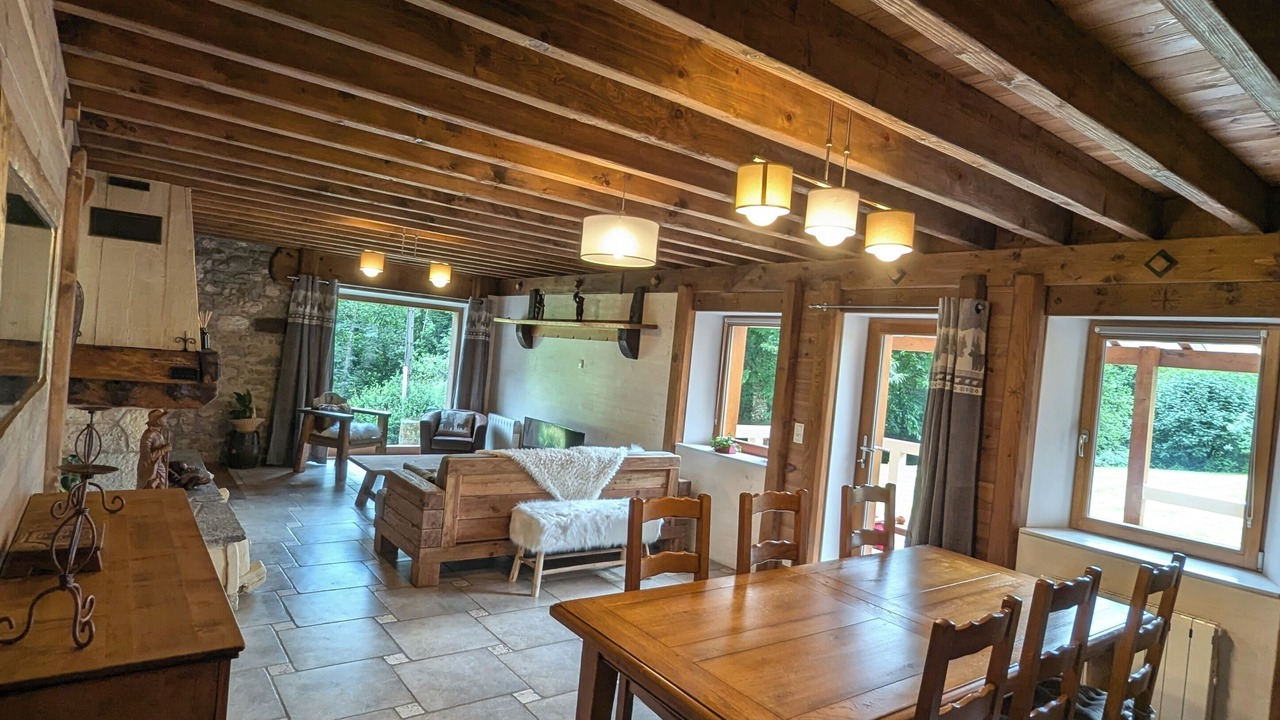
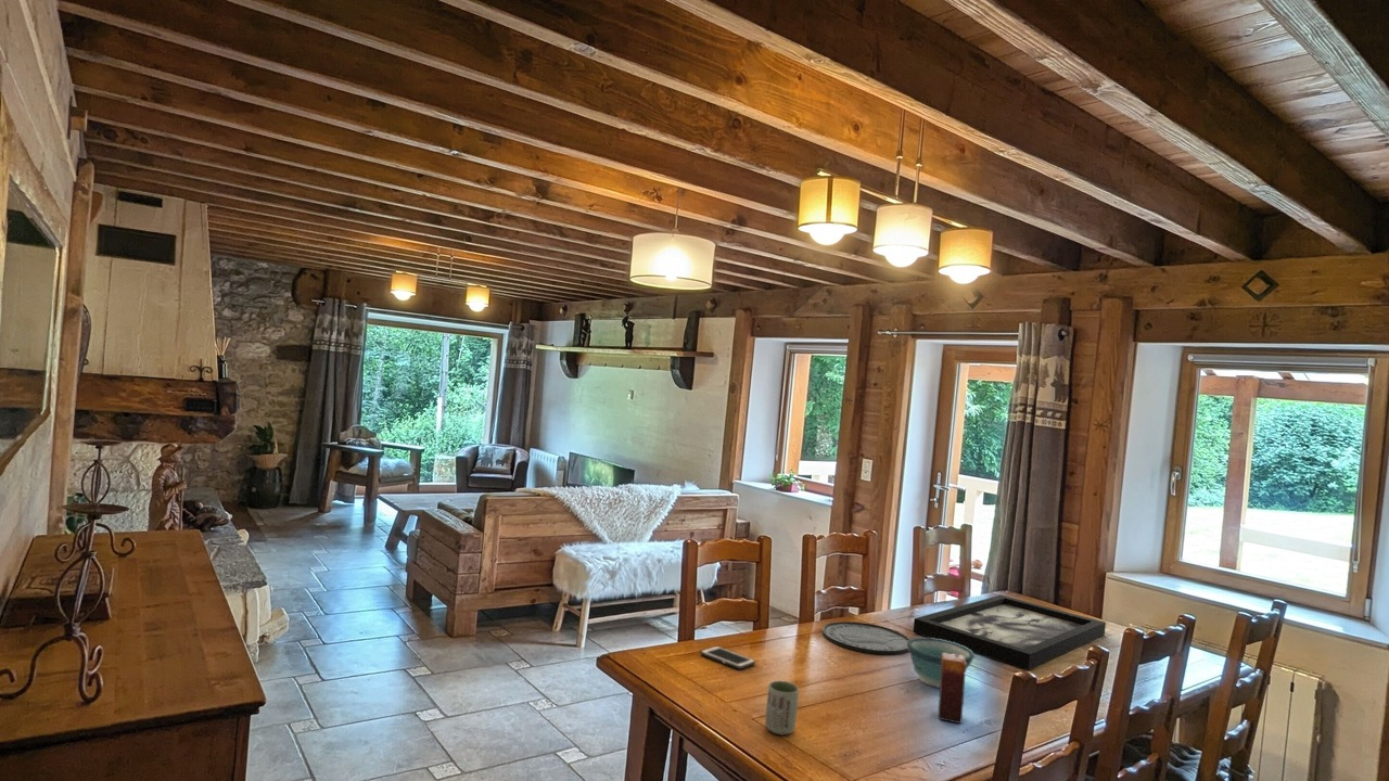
+ cup [764,680,800,735]
+ bowl [907,637,976,689]
+ candle [938,653,966,725]
+ cell phone [700,645,756,670]
+ picture frame [913,594,1107,670]
+ plate [821,620,910,656]
